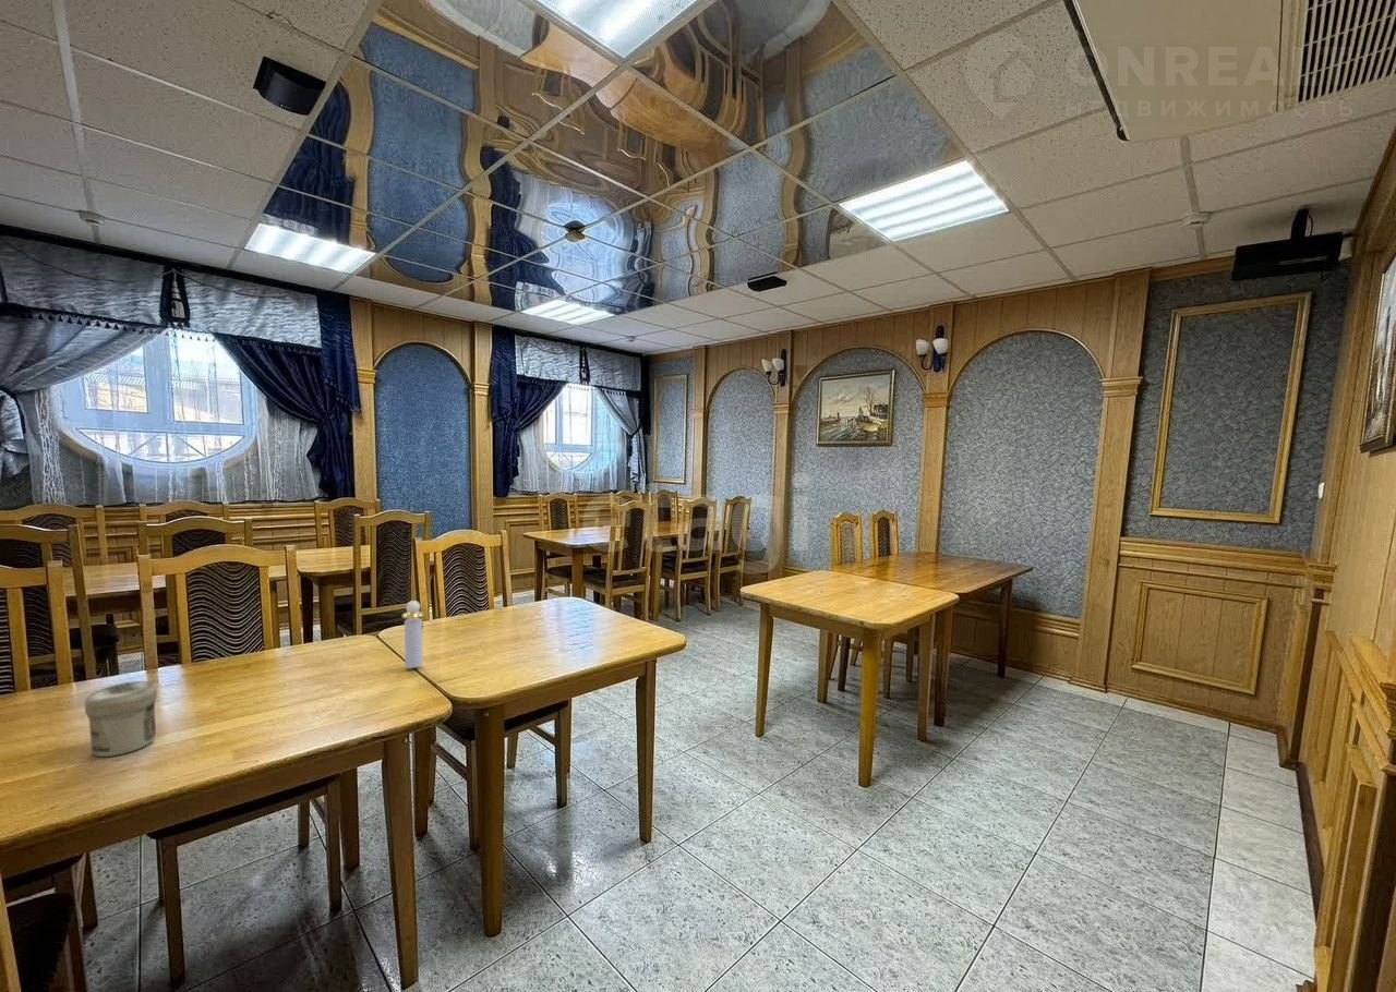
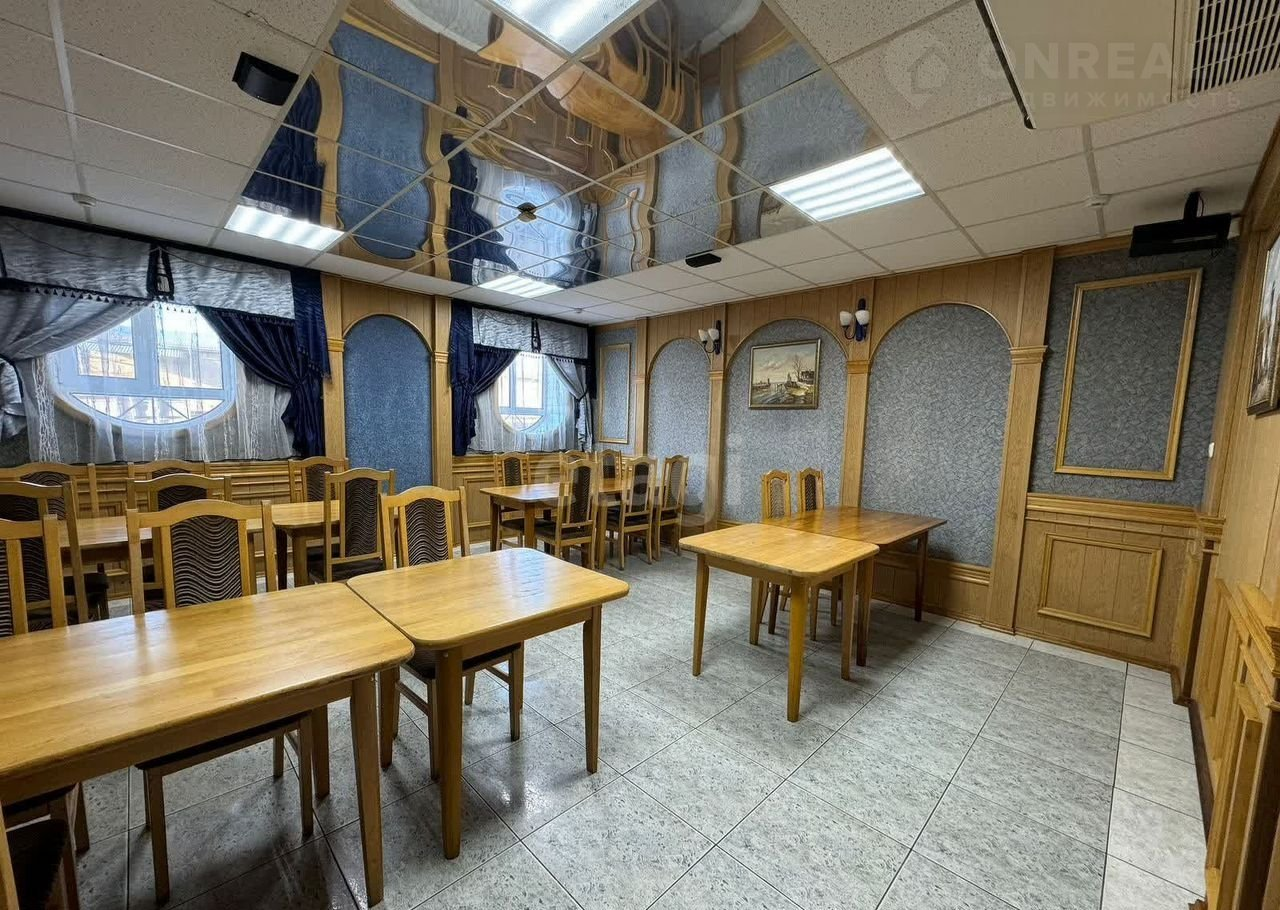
- perfume bottle [401,600,425,669]
- jar [84,680,158,758]
